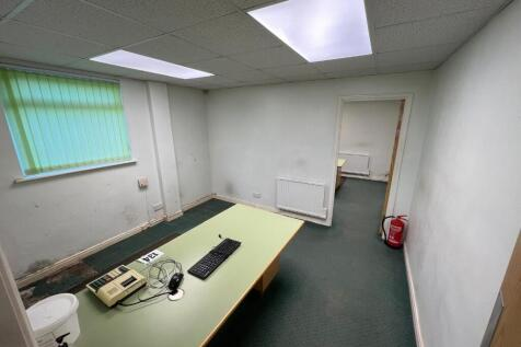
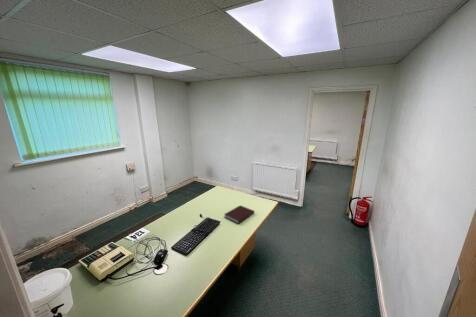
+ notebook [223,204,255,225]
